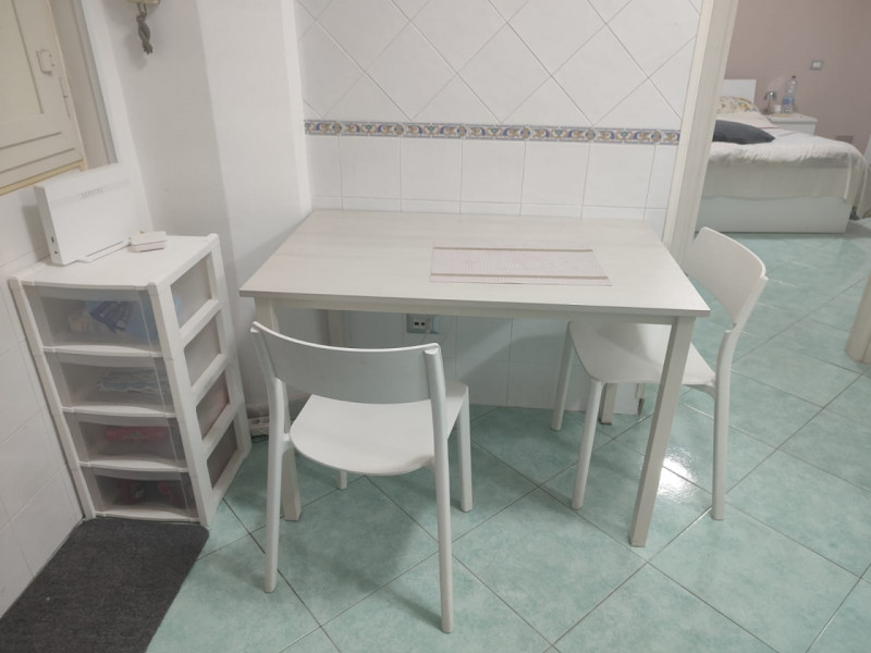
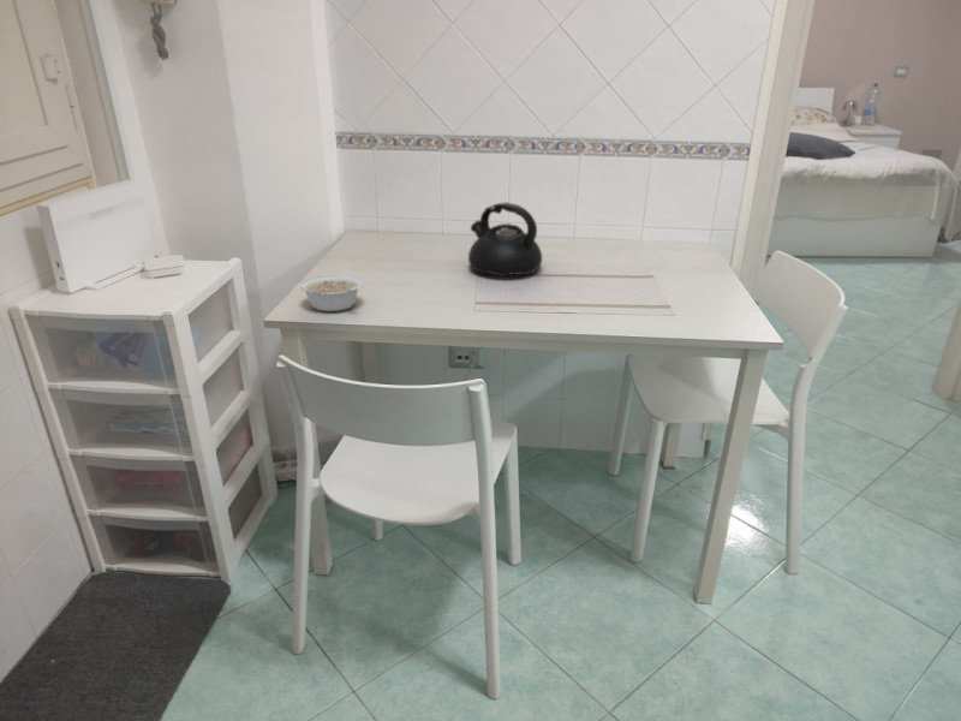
+ legume [299,275,364,312]
+ teapot [467,201,543,278]
